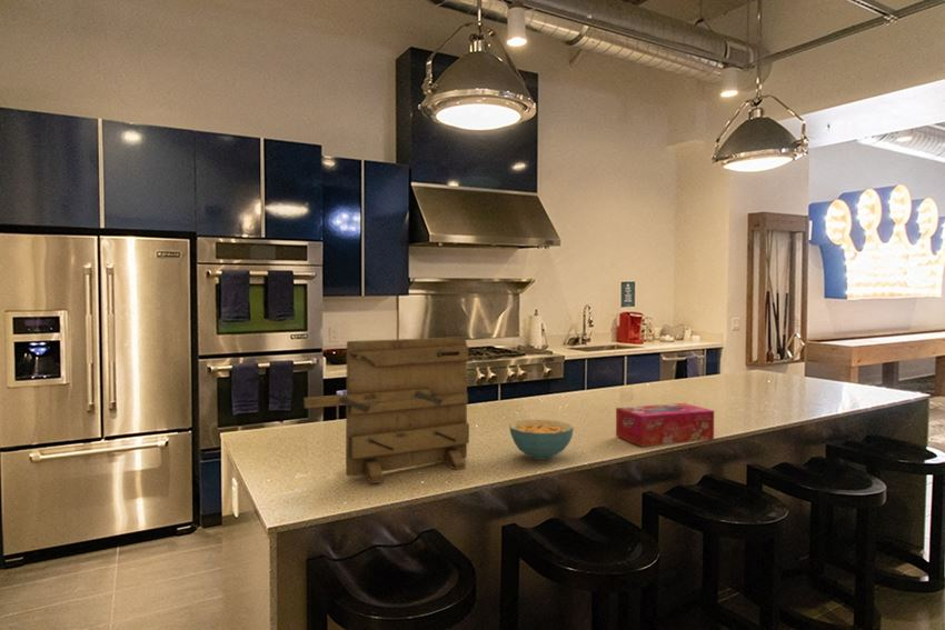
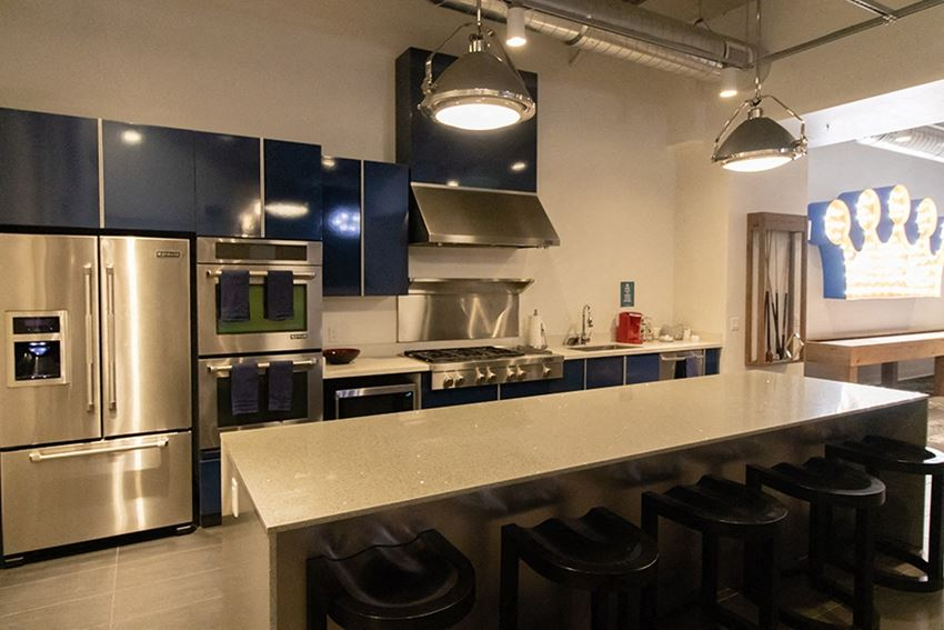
- tissue box [615,402,715,448]
- cereal bowl [508,419,575,461]
- workbench [302,336,470,484]
